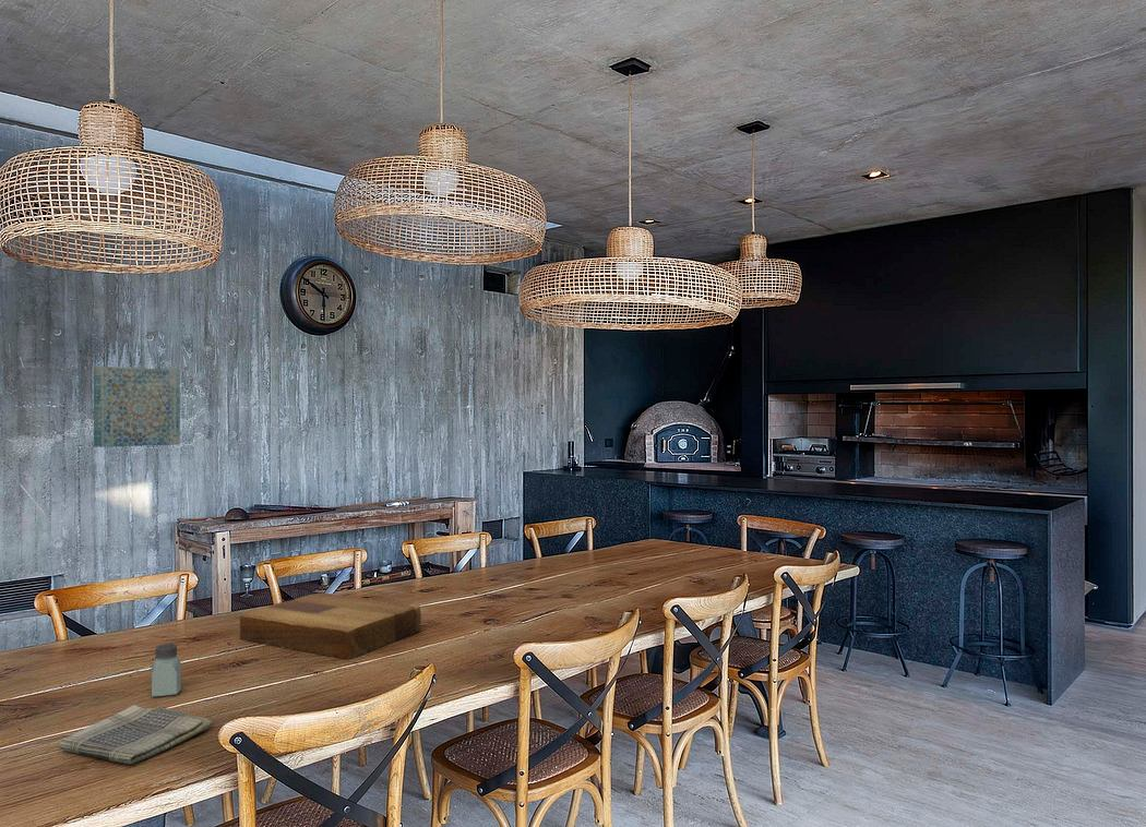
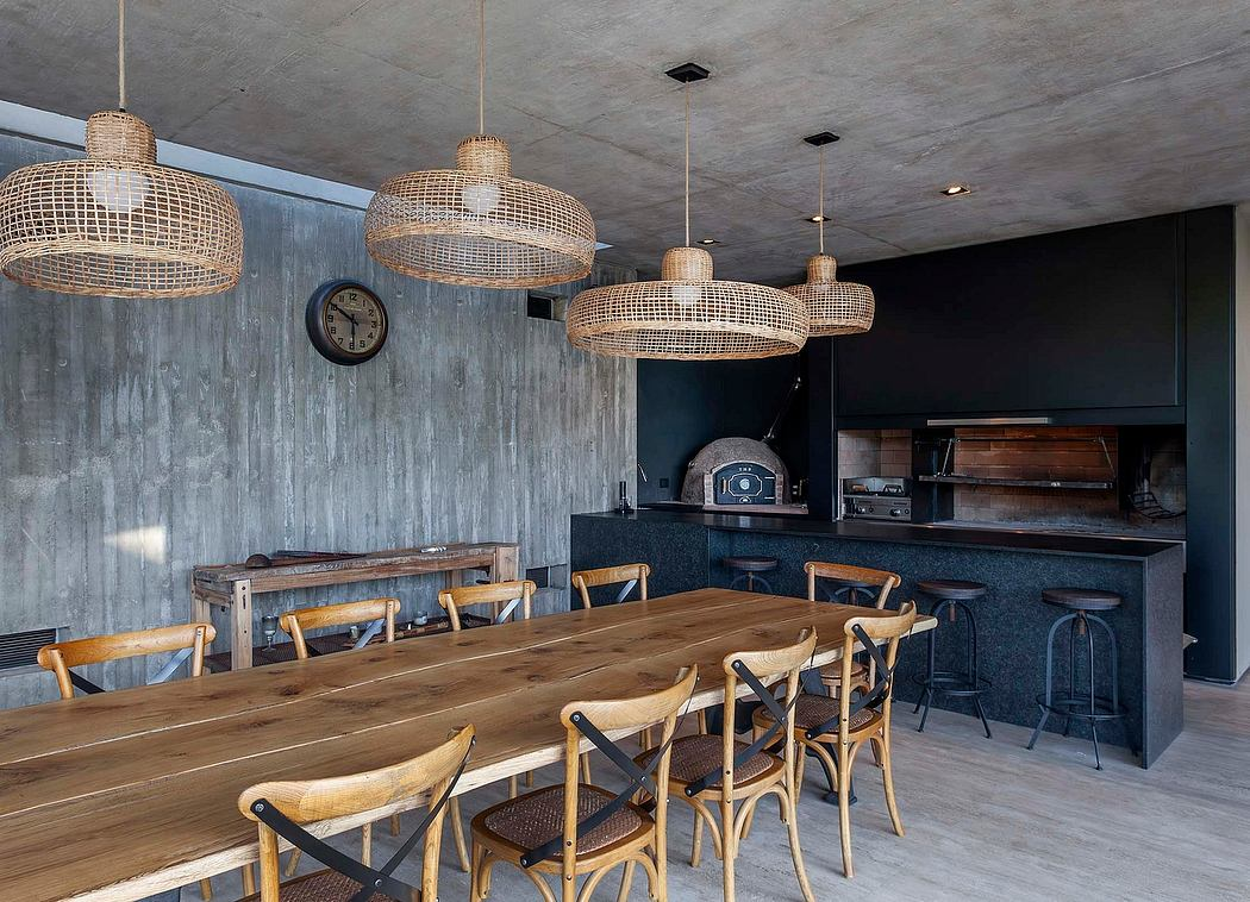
- cutting board [239,591,422,660]
- dish towel [57,704,213,765]
- saltshaker [151,643,182,698]
- wall art [93,365,181,448]
